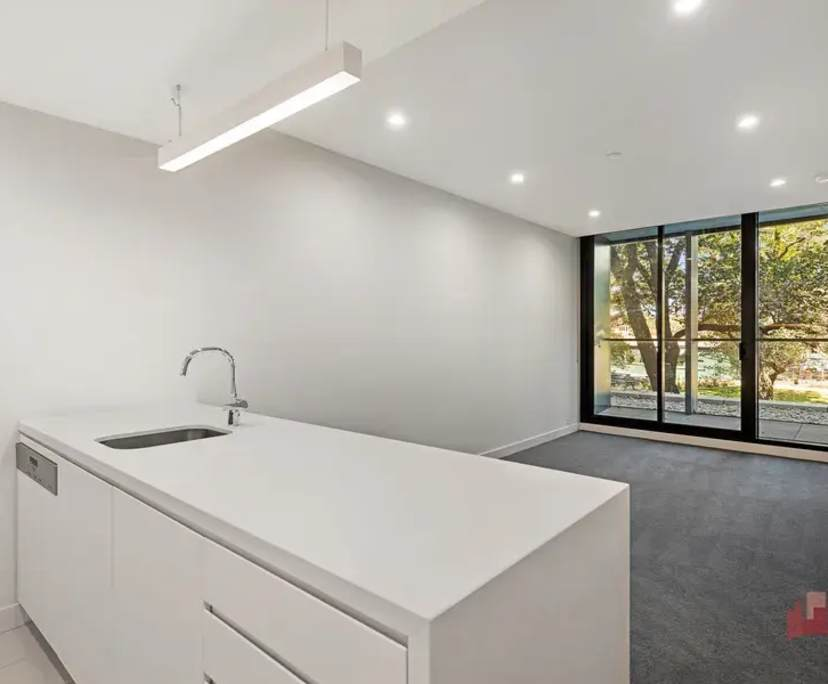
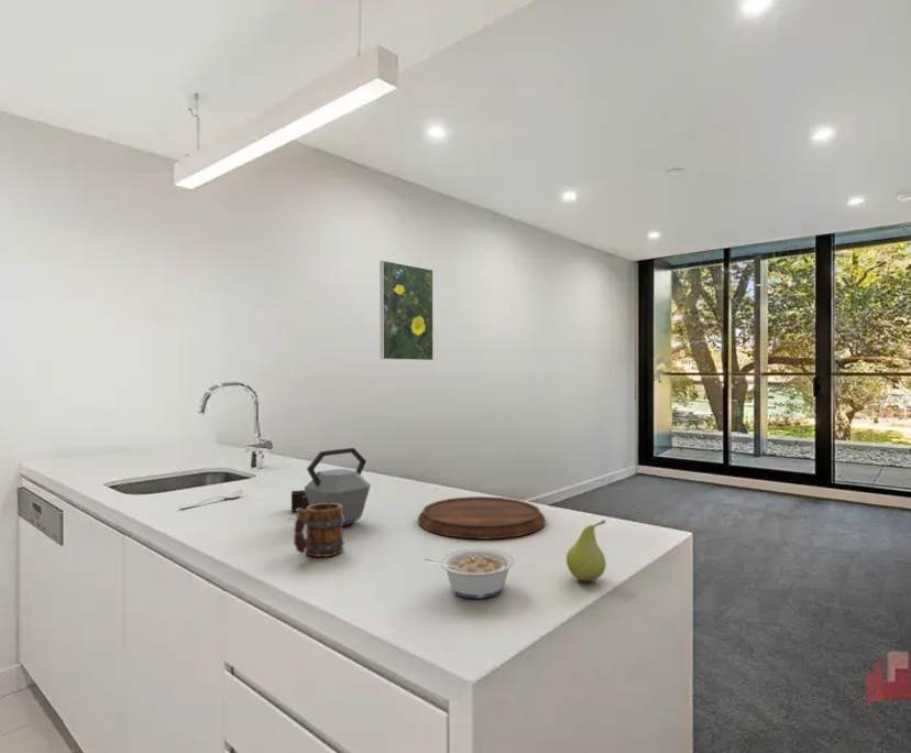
+ legume [424,547,516,599]
+ kettle [290,447,372,527]
+ fruit [566,519,607,581]
+ spoon [178,488,244,510]
+ mug [293,503,345,558]
+ cutting board [417,495,547,539]
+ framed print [378,260,435,361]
